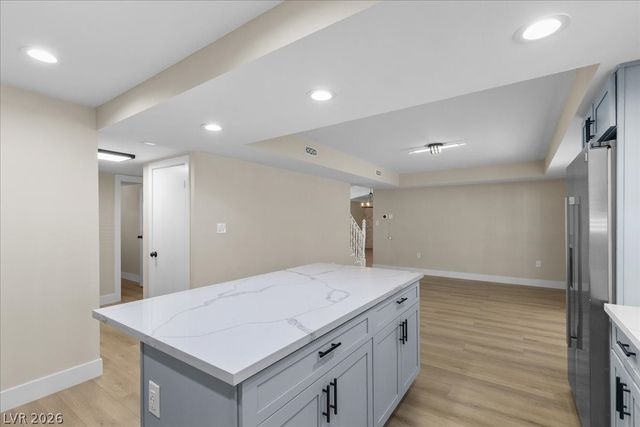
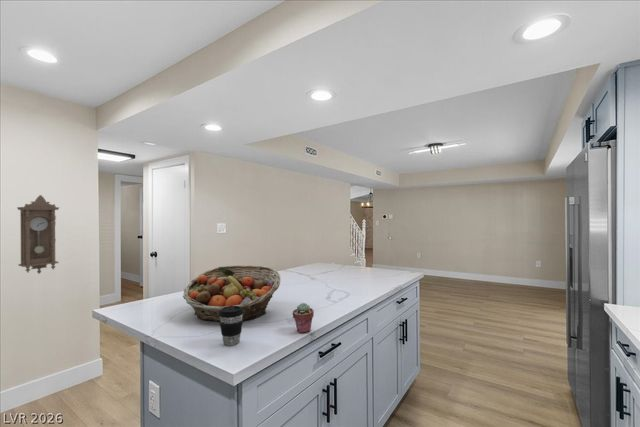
+ fruit basket [182,264,281,323]
+ coffee cup [219,306,244,347]
+ pendulum clock [16,194,60,275]
+ potted succulent [292,302,315,334]
